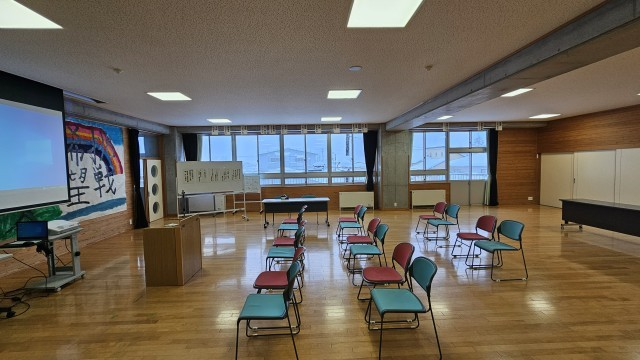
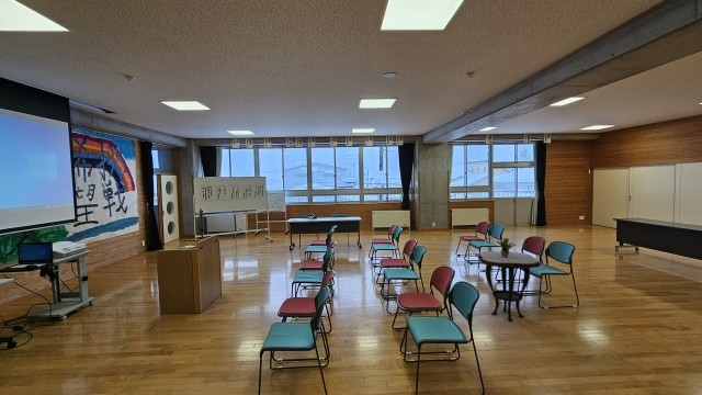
+ side table [476,250,542,323]
+ potted plant [496,237,517,258]
